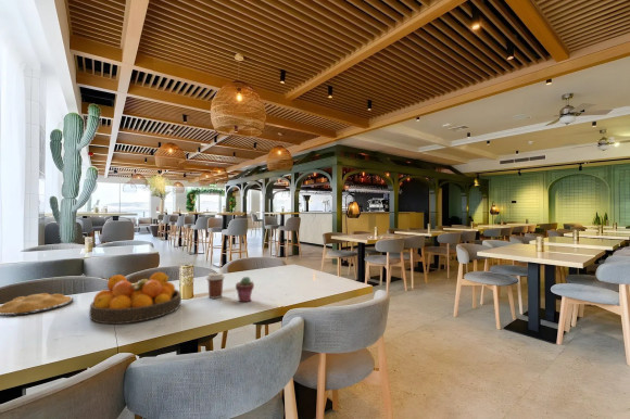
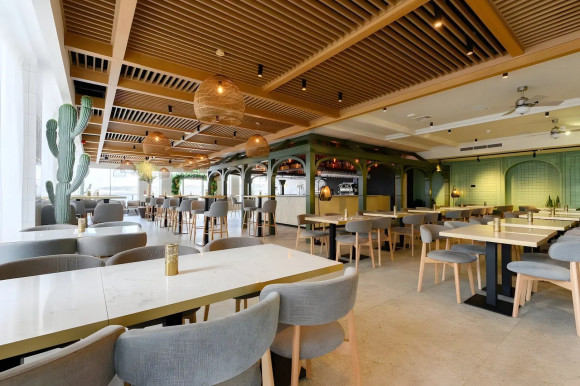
- potted succulent [235,276,255,303]
- fruit bowl [88,271,182,325]
- plate [0,292,75,317]
- coffee cup [205,271,226,300]
